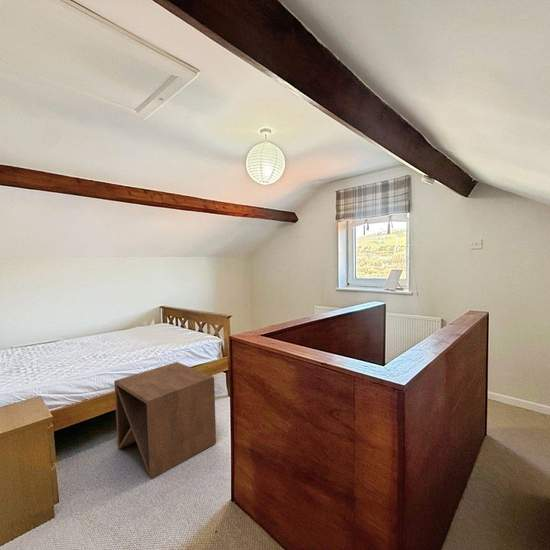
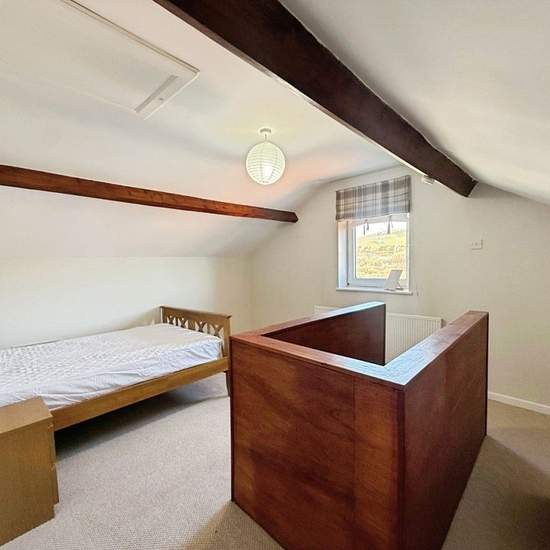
- side table [113,361,217,480]
